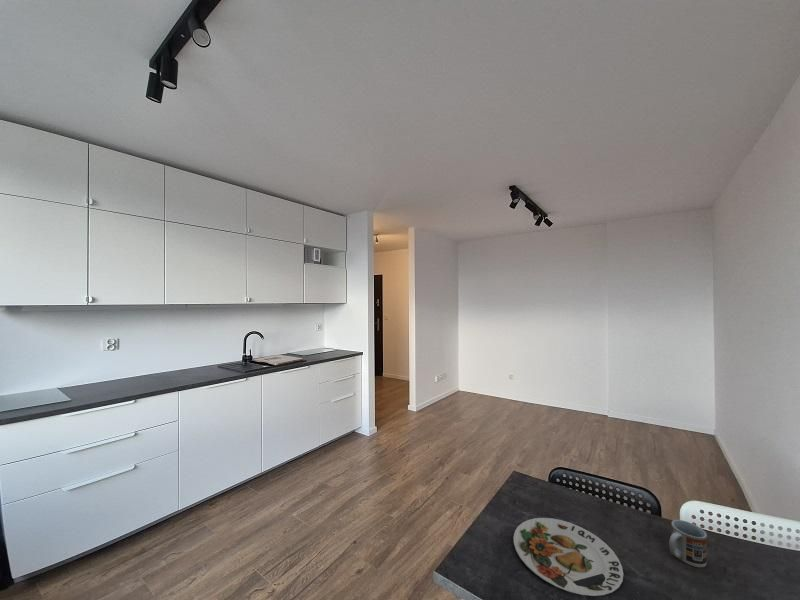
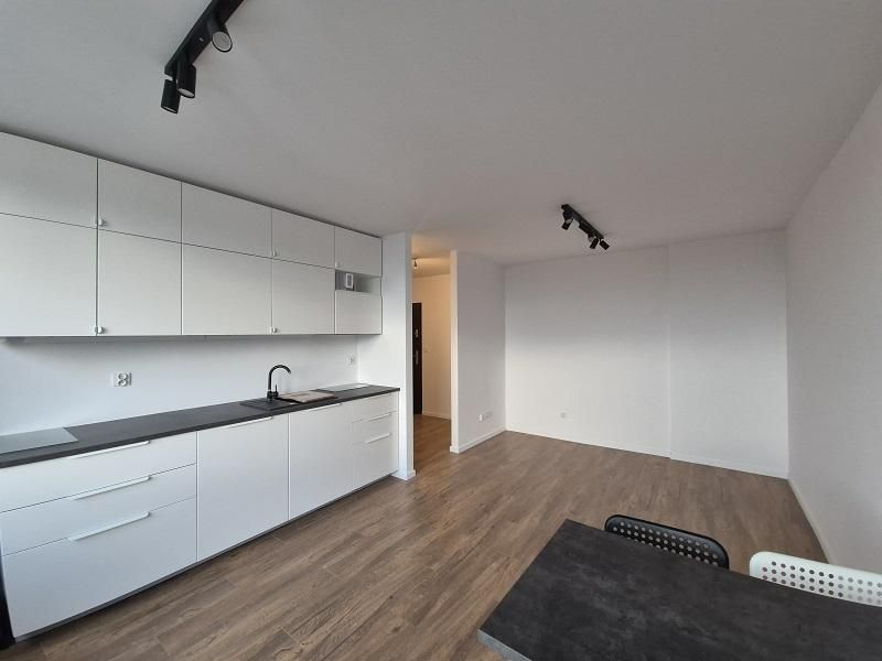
- plate [512,517,624,597]
- cup [668,519,708,568]
